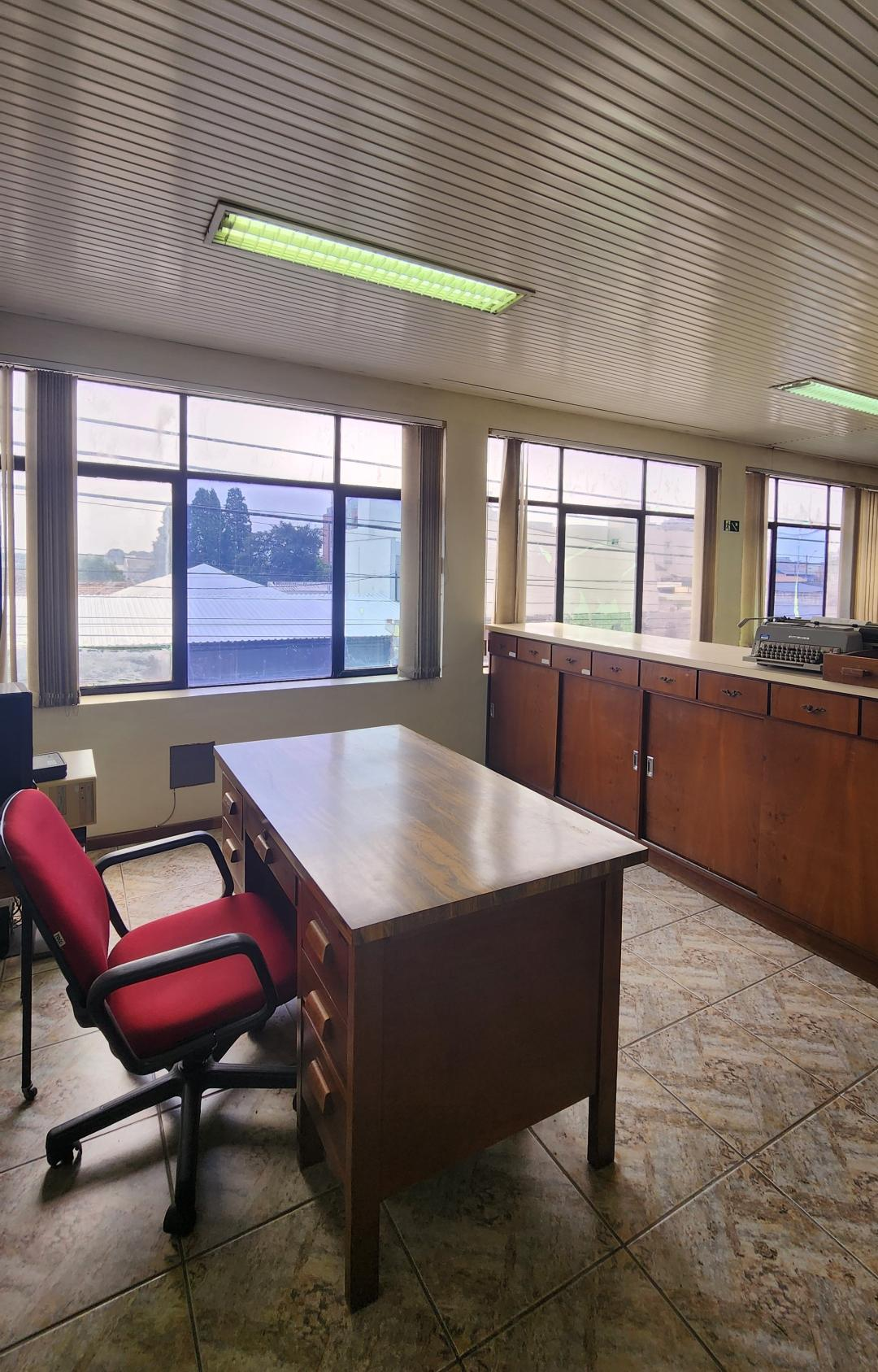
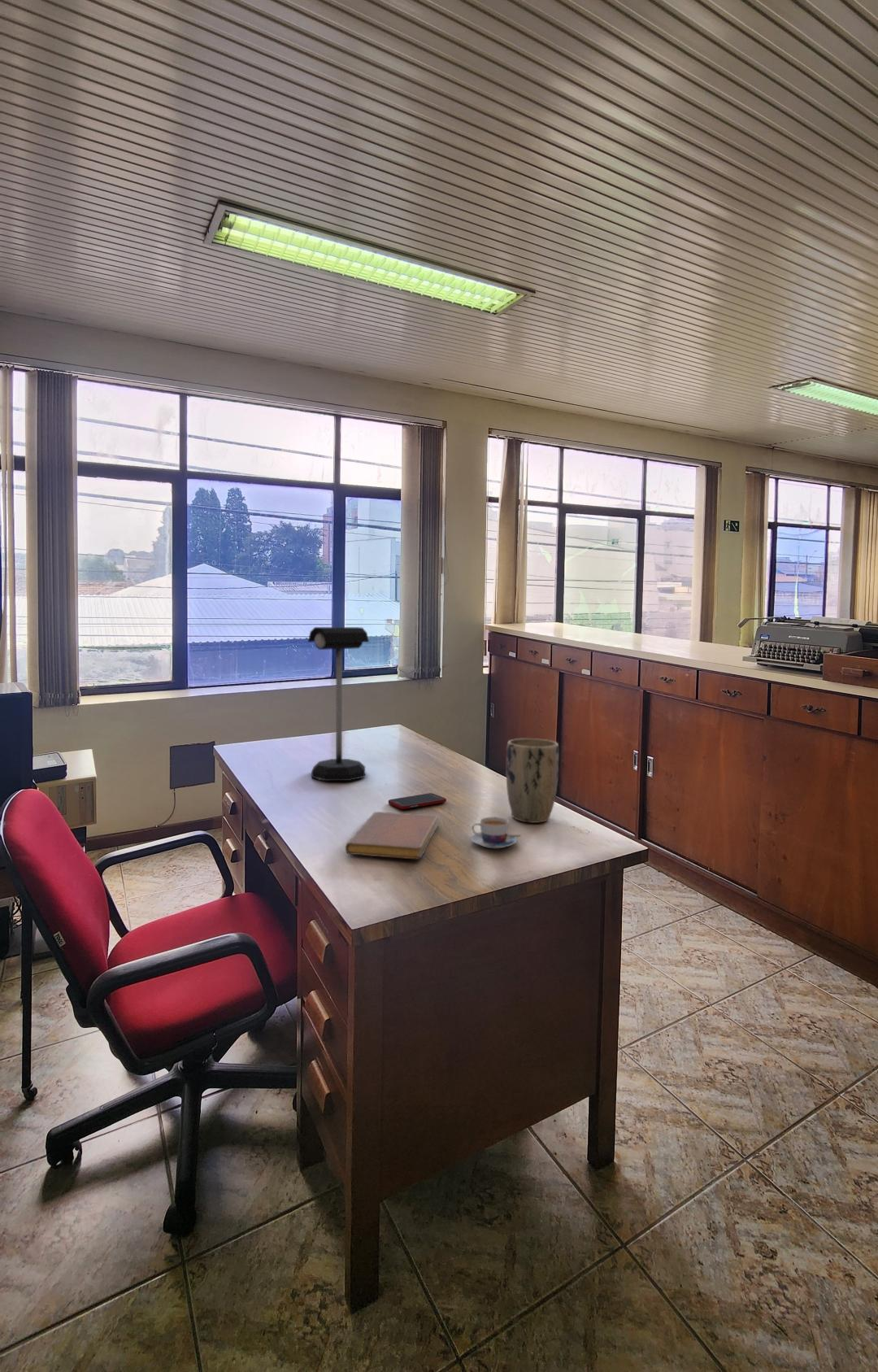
+ plant pot [506,738,559,824]
+ notebook [345,811,439,860]
+ coffee cup [470,817,522,849]
+ mailbox [307,626,370,782]
+ cell phone [388,792,447,810]
